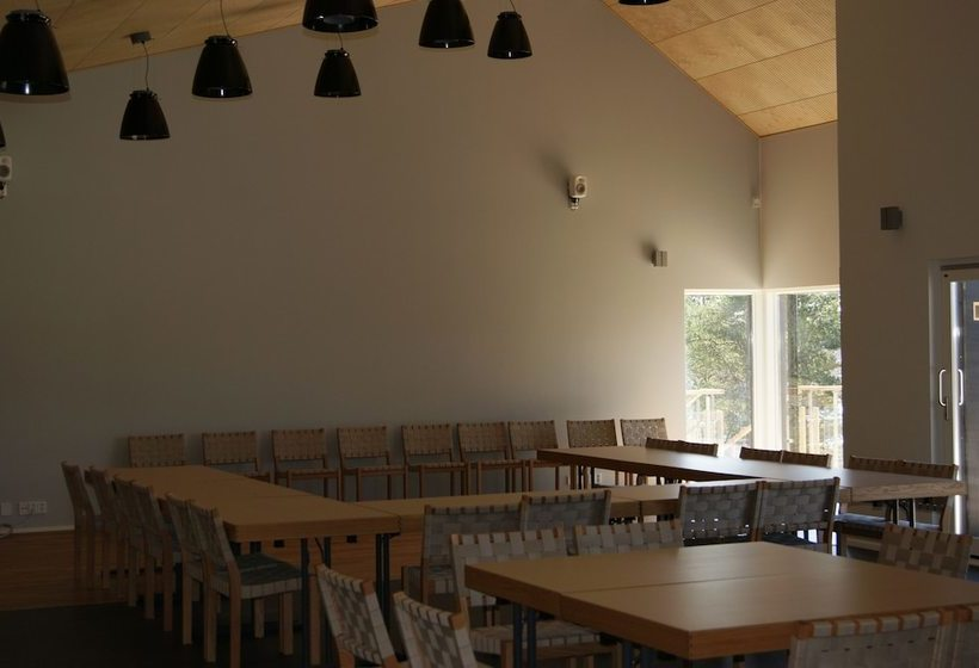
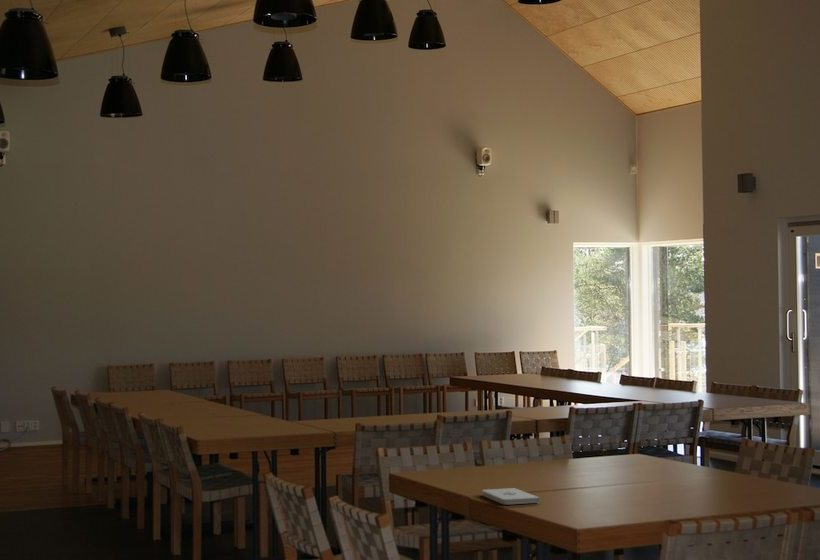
+ notepad [481,487,541,506]
